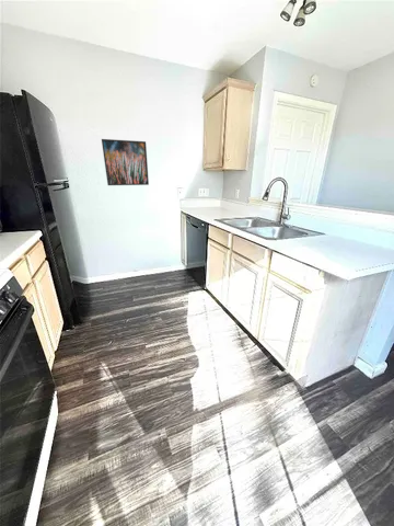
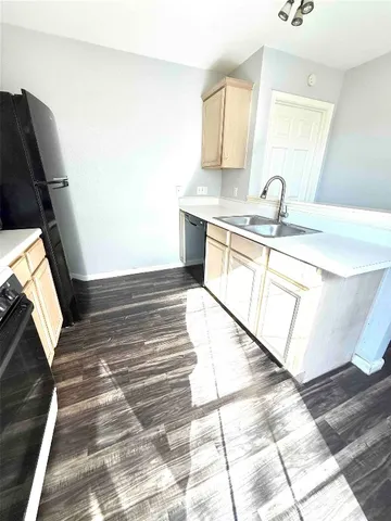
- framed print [101,138,150,186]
